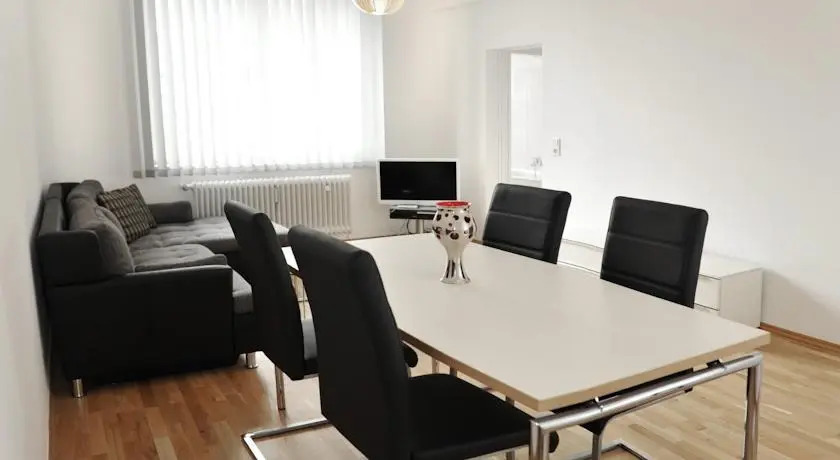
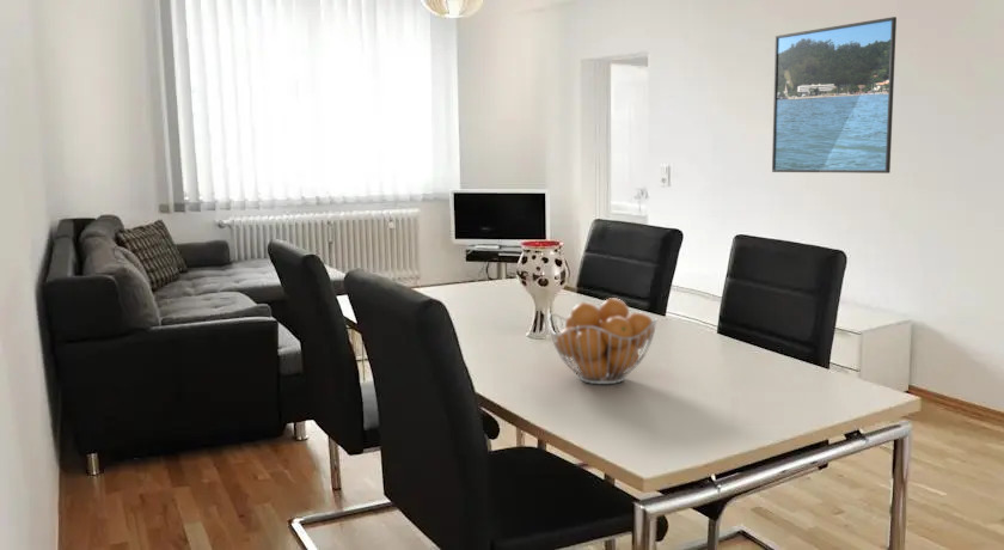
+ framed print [771,16,898,175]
+ fruit basket [546,297,659,385]
